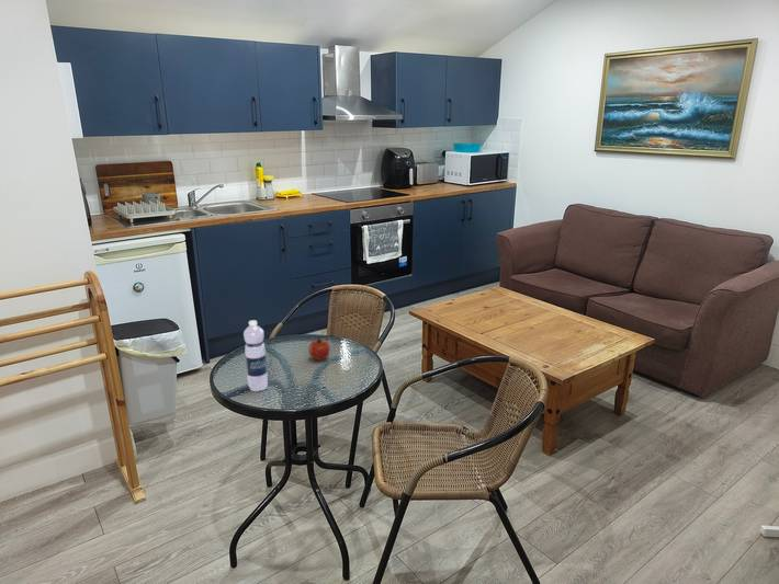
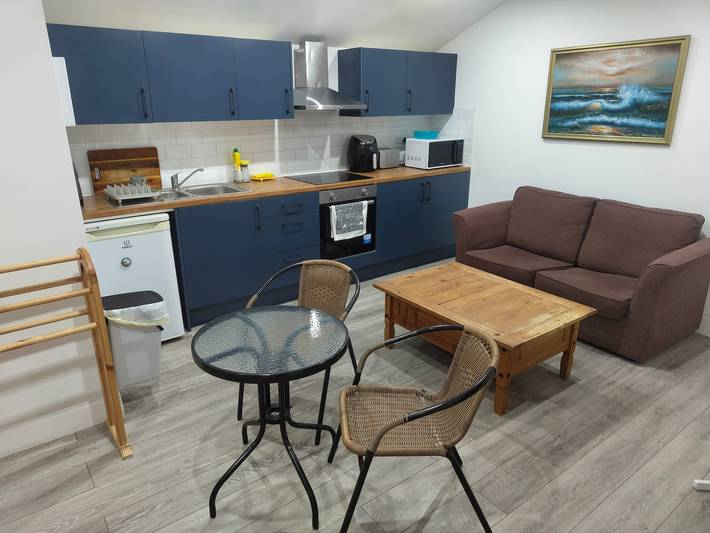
- fruit [307,336,331,362]
- water bottle [242,319,269,392]
